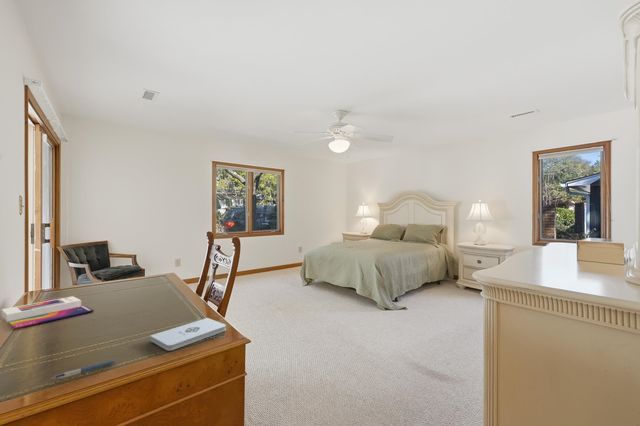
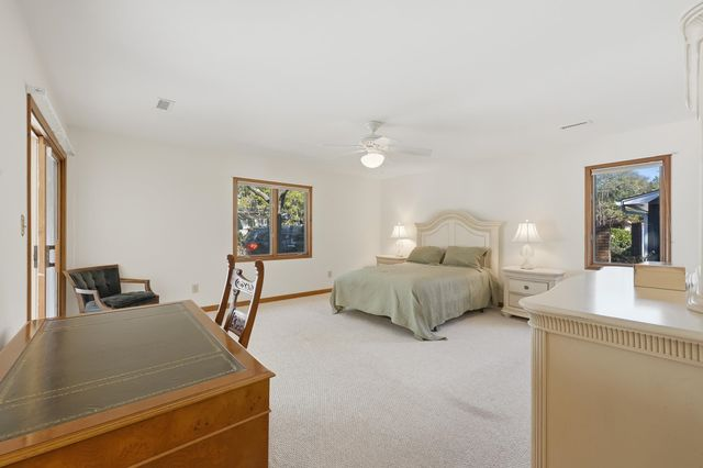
- notepad [149,317,227,352]
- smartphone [1,295,95,330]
- pen [50,360,117,380]
